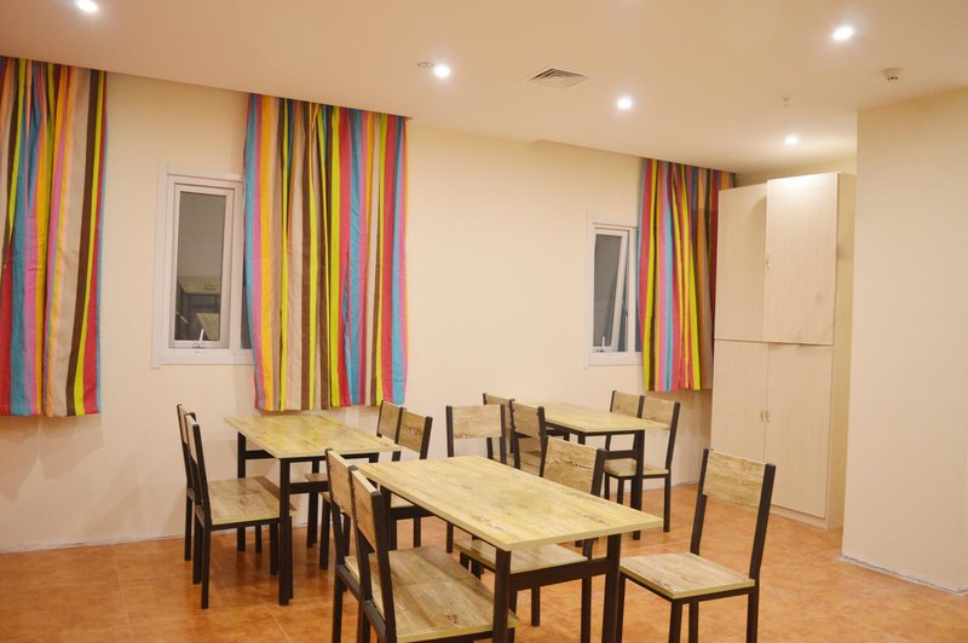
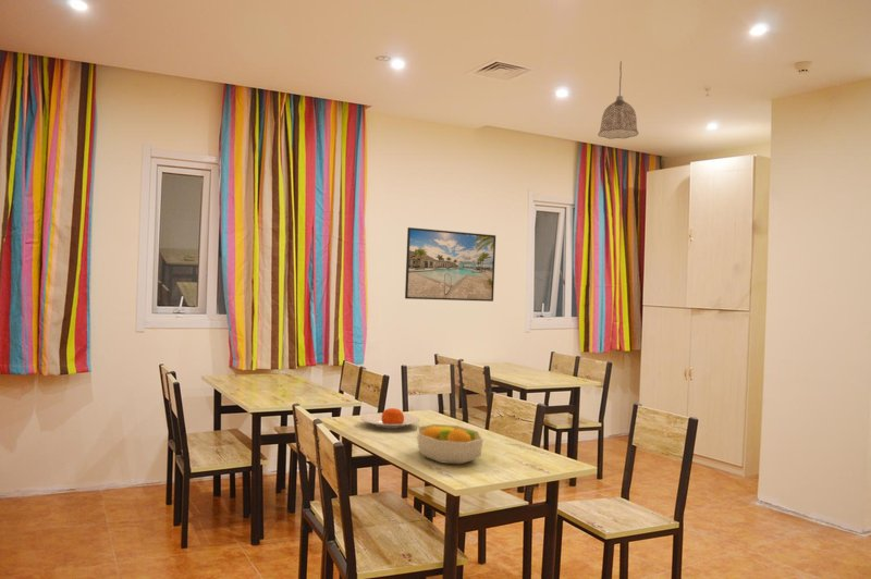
+ pendant lamp [597,60,639,139]
+ fruit bowl [416,423,484,466]
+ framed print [404,226,496,303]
+ plate [360,407,421,430]
